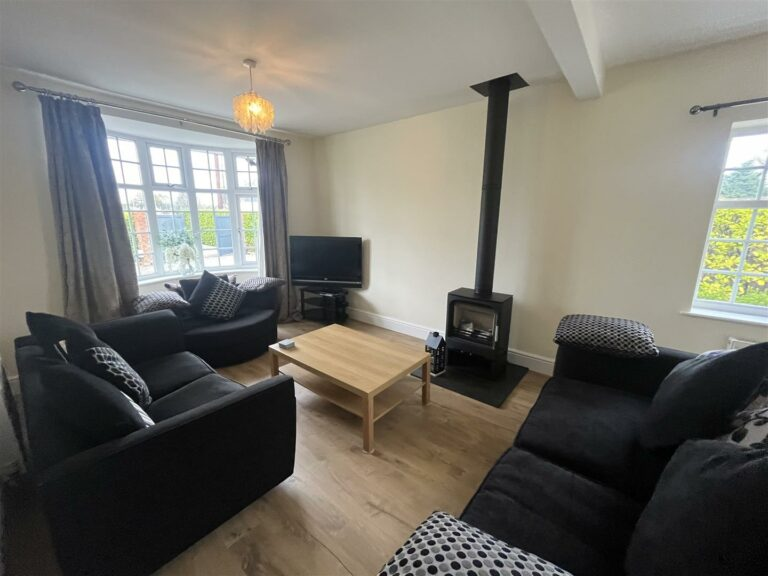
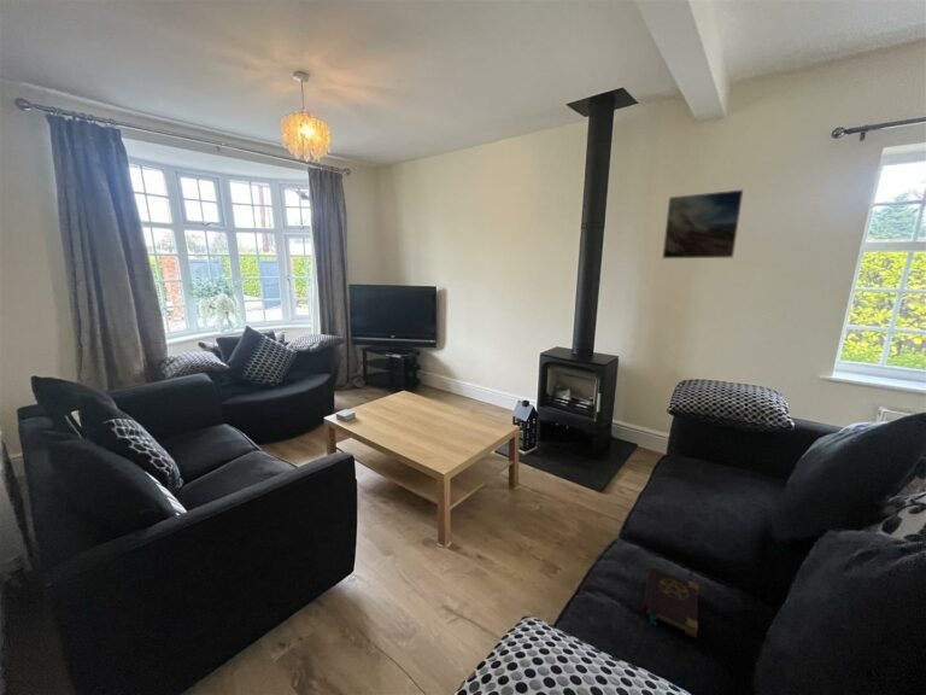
+ book [641,566,699,639]
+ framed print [662,188,744,259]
